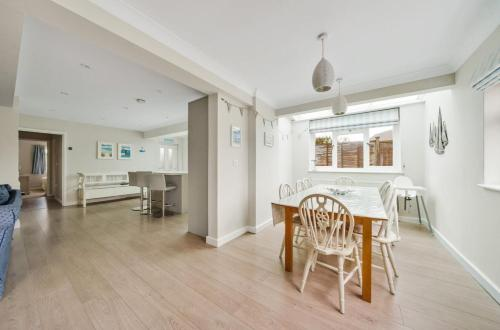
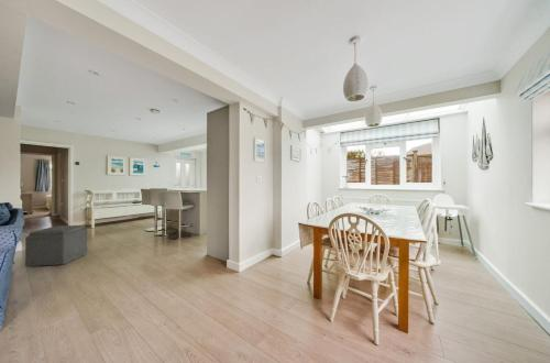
+ ottoman [24,224,88,267]
